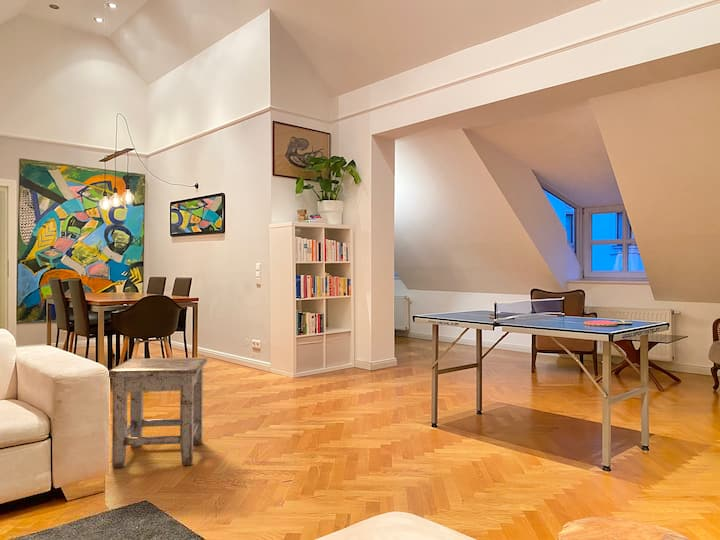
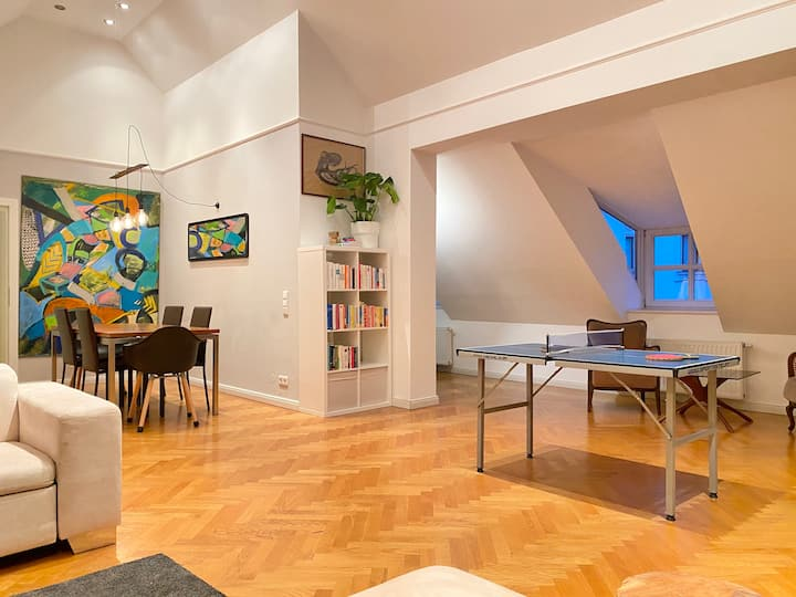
- stool [108,357,208,469]
